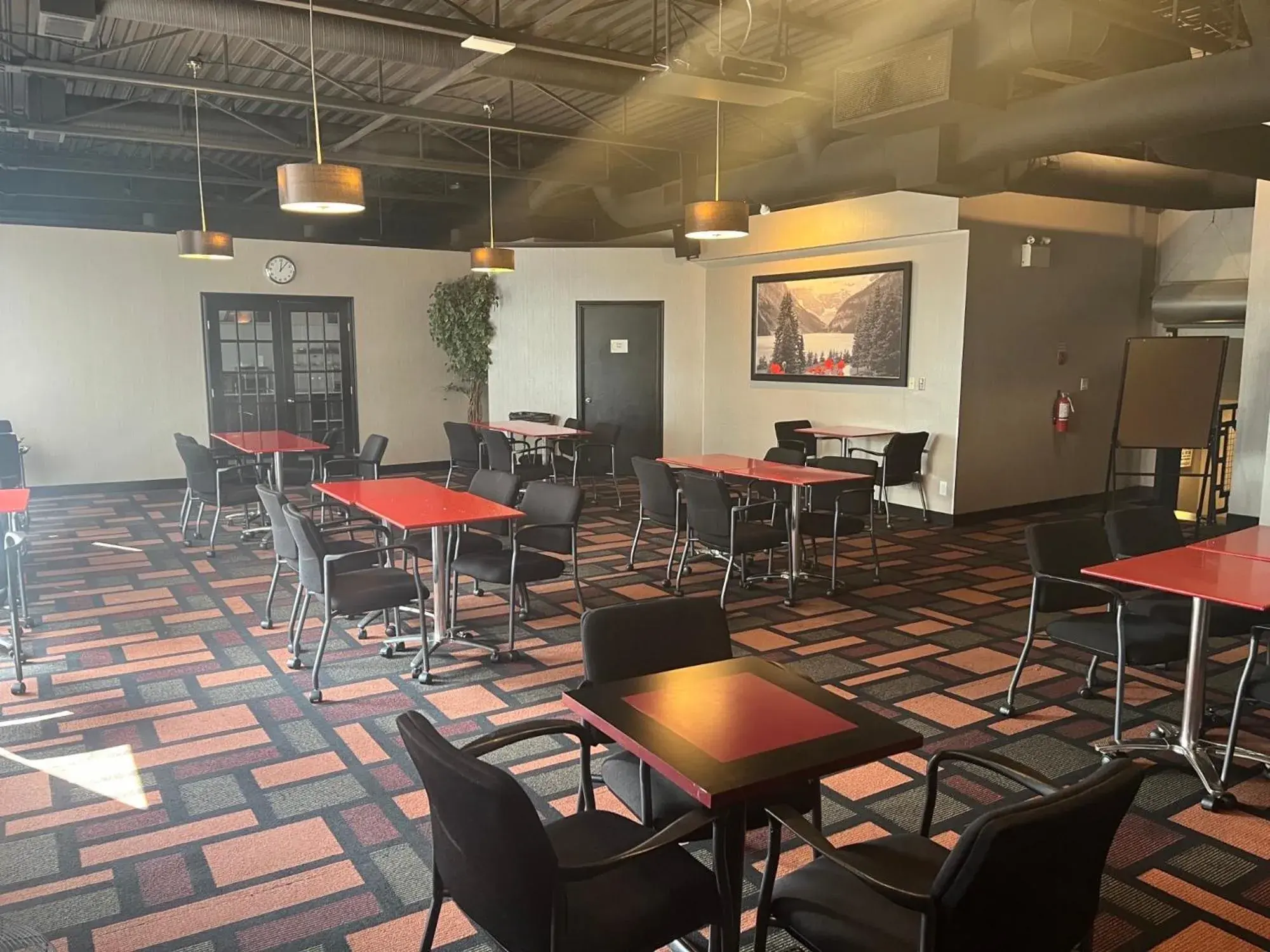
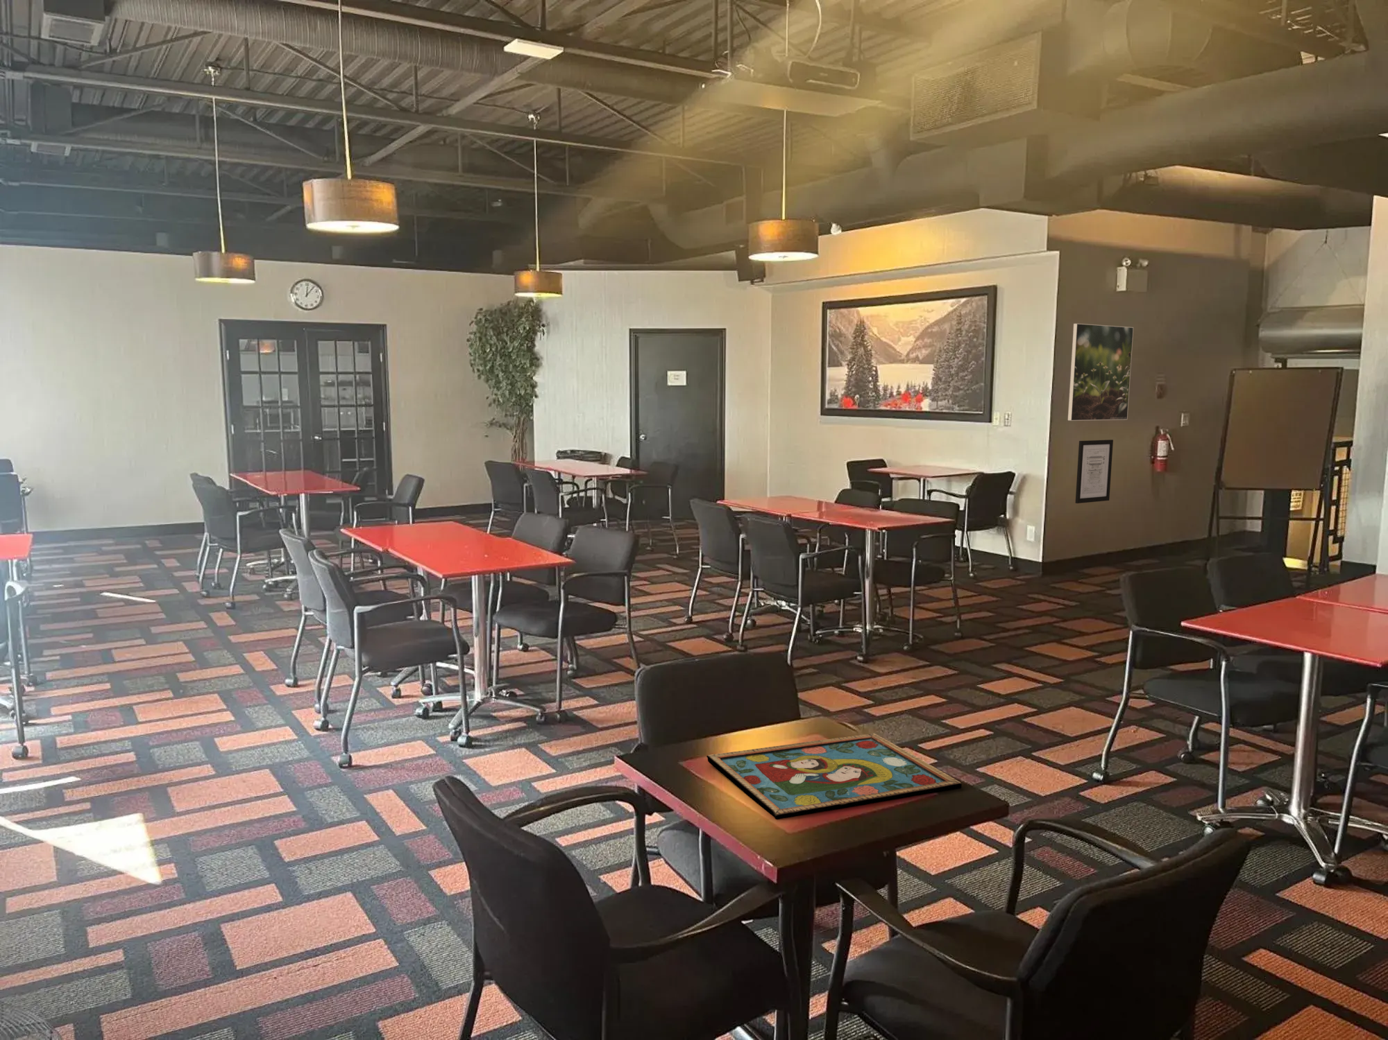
+ wall art [1075,439,1114,504]
+ framed painting [706,733,963,820]
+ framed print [1068,323,1134,422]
